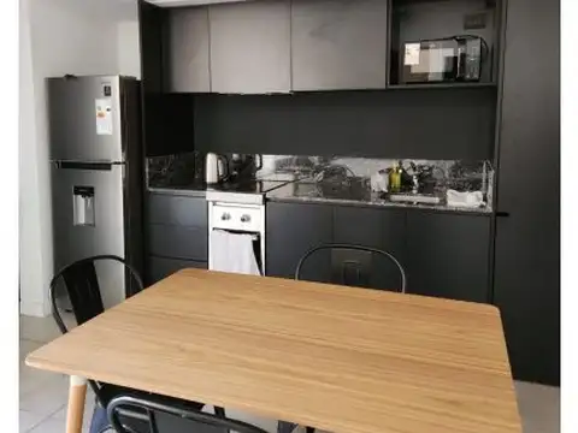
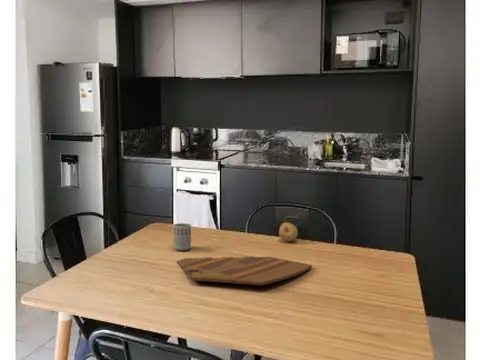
+ cutting board [175,255,313,286]
+ fruit [278,221,299,242]
+ cup [173,222,192,251]
